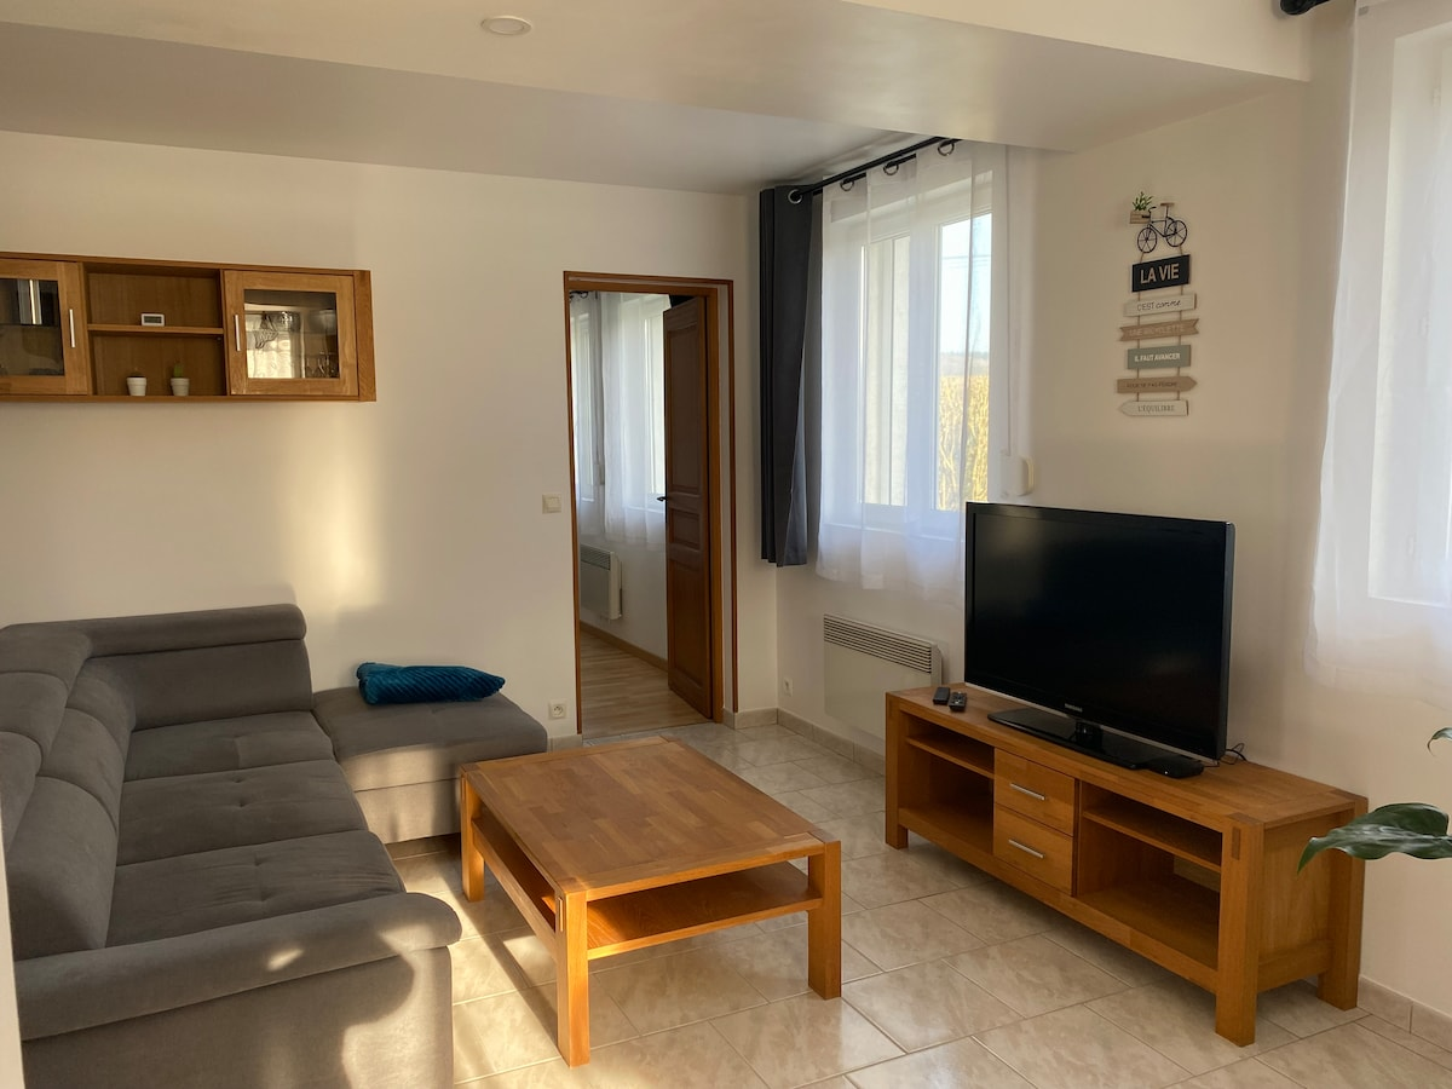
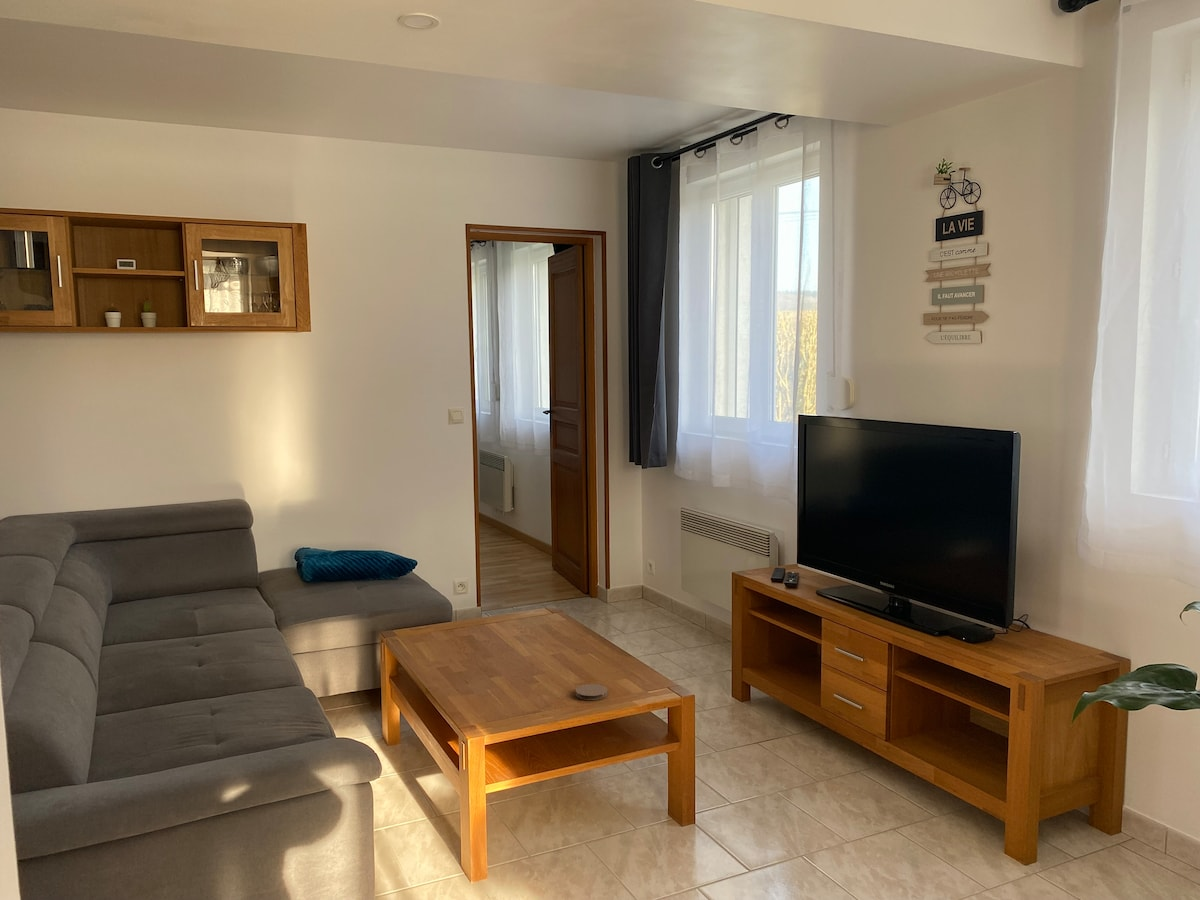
+ coaster [575,683,608,701]
